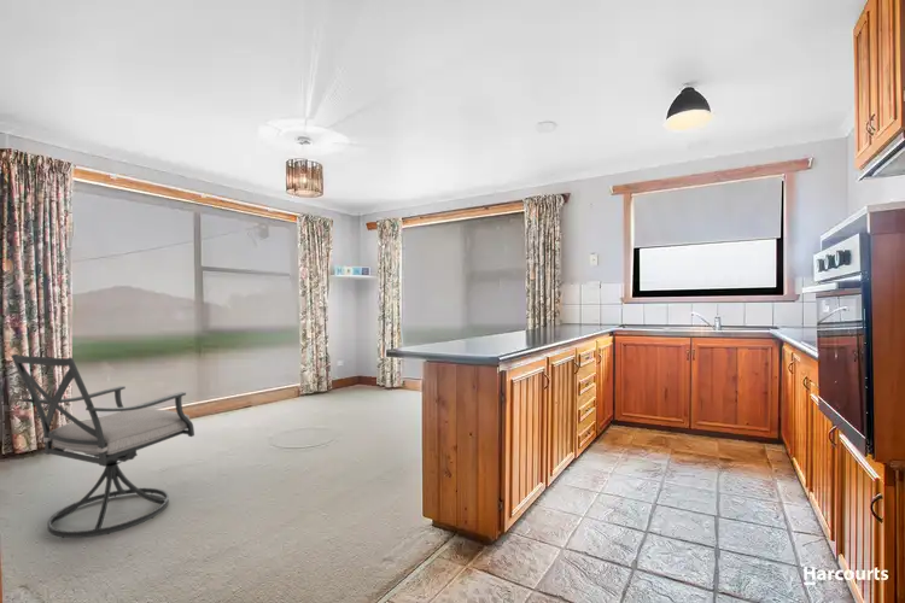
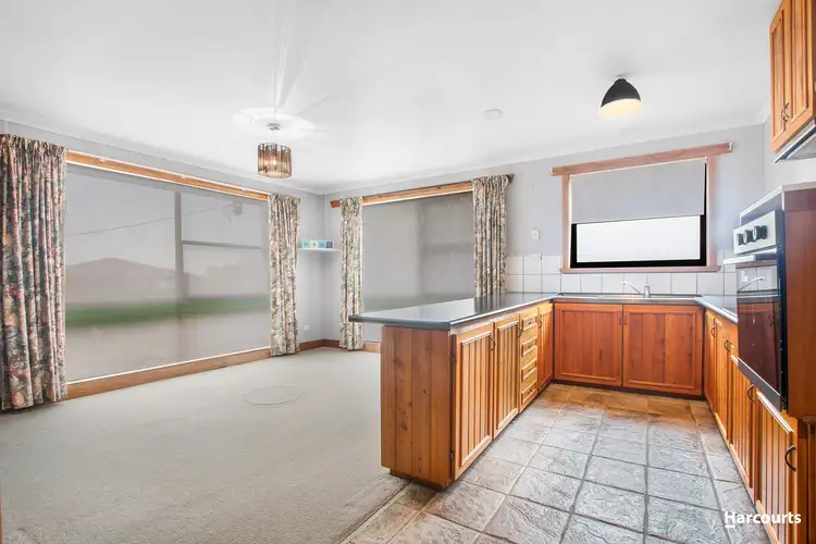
- chair [10,353,195,539]
